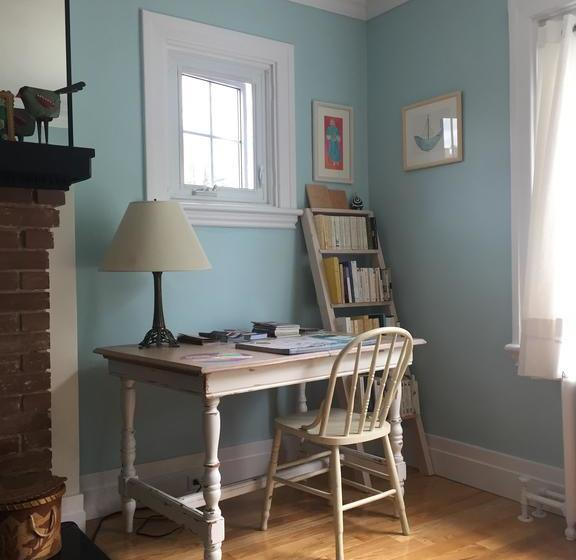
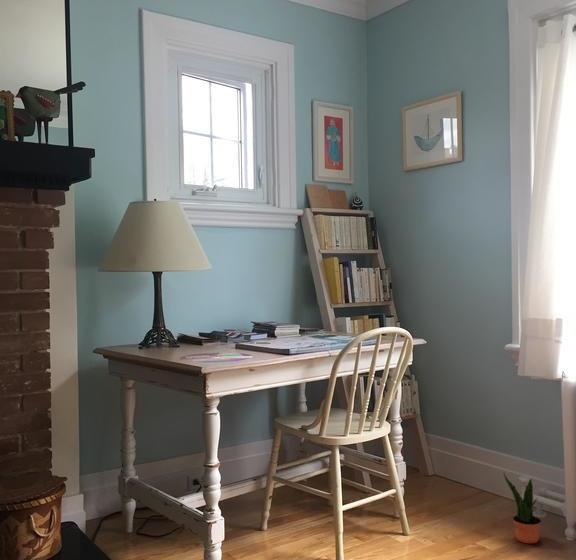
+ potted plant [502,471,542,544]
